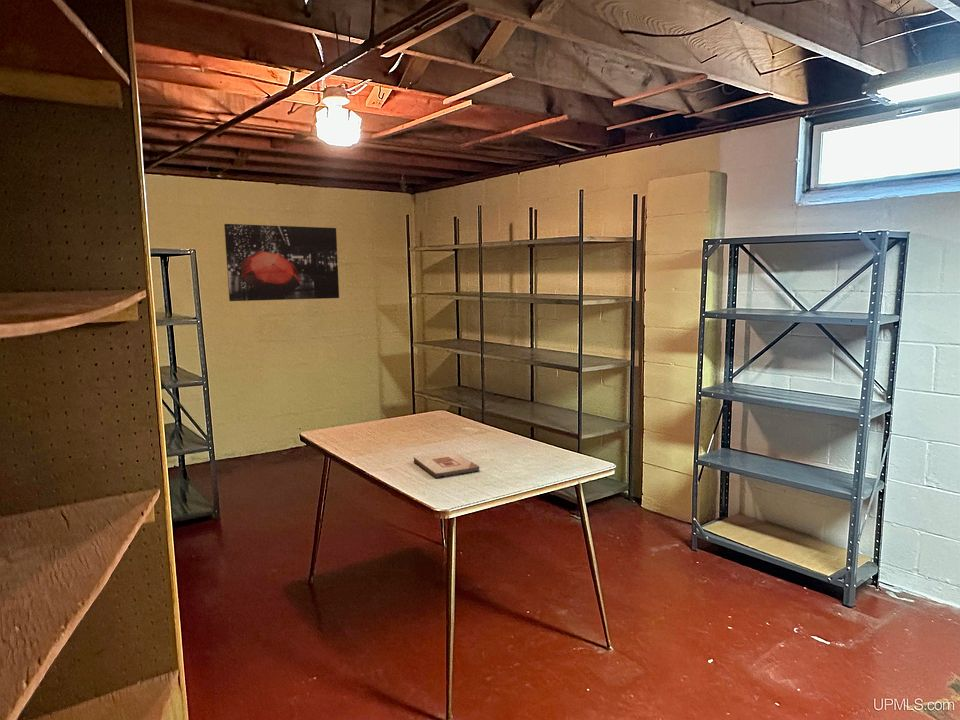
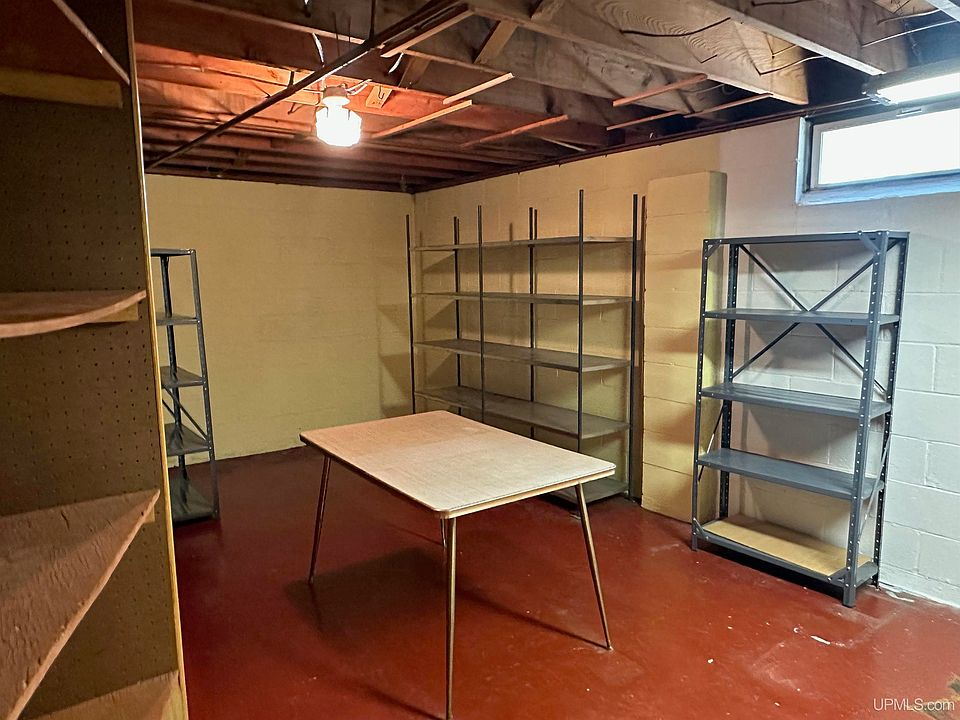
- wooden plaque [412,450,480,479]
- wall art [223,223,340,302]
